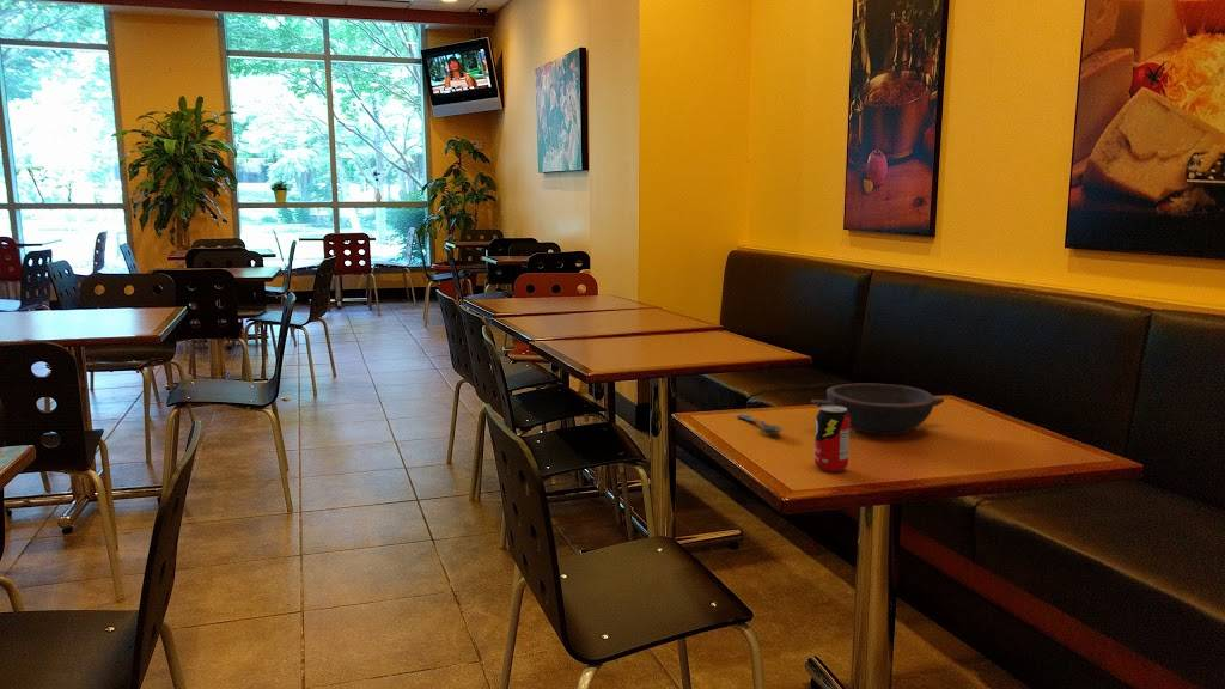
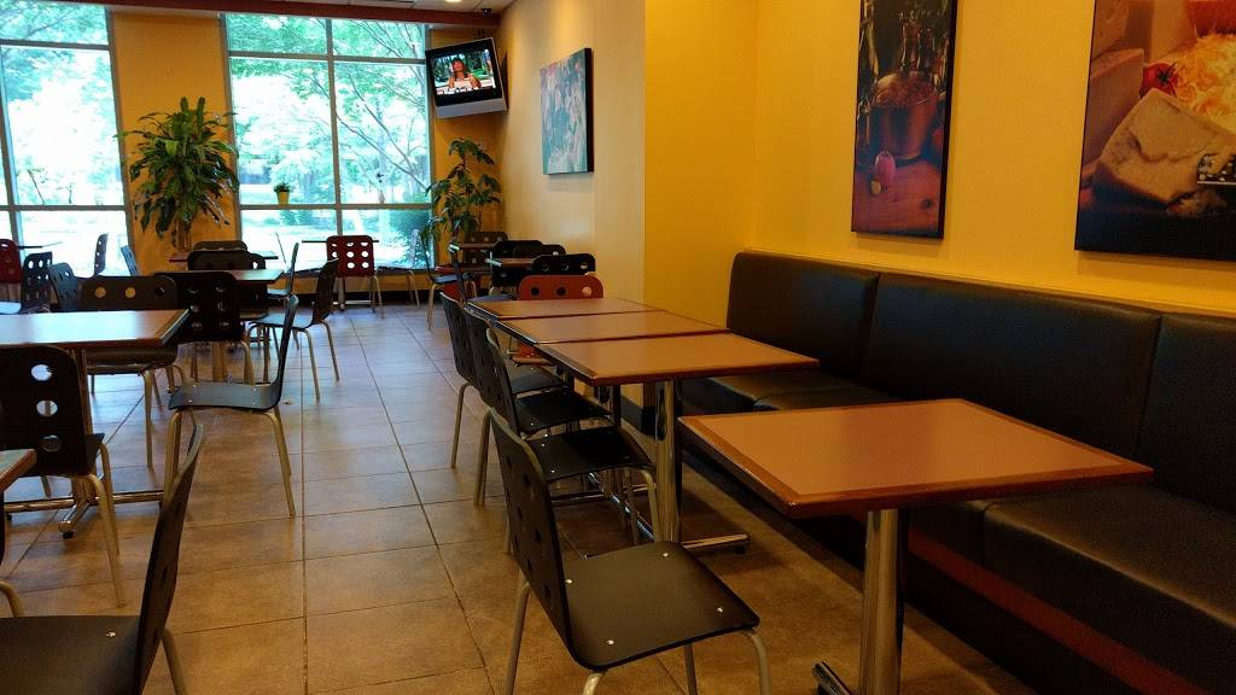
- beverage can [813,406,851,472]
- spoon [736,413,784,434]
- bowl [810,383,946,437]
